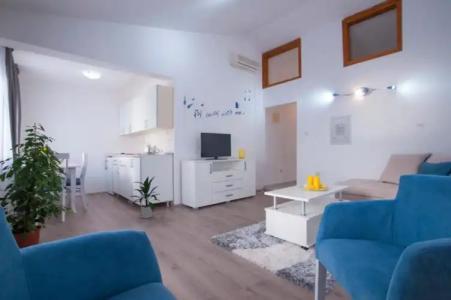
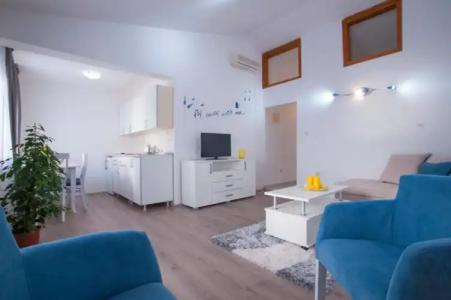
- indoor plant [130,175,161,219]
- wall art [329,114,352,146]
